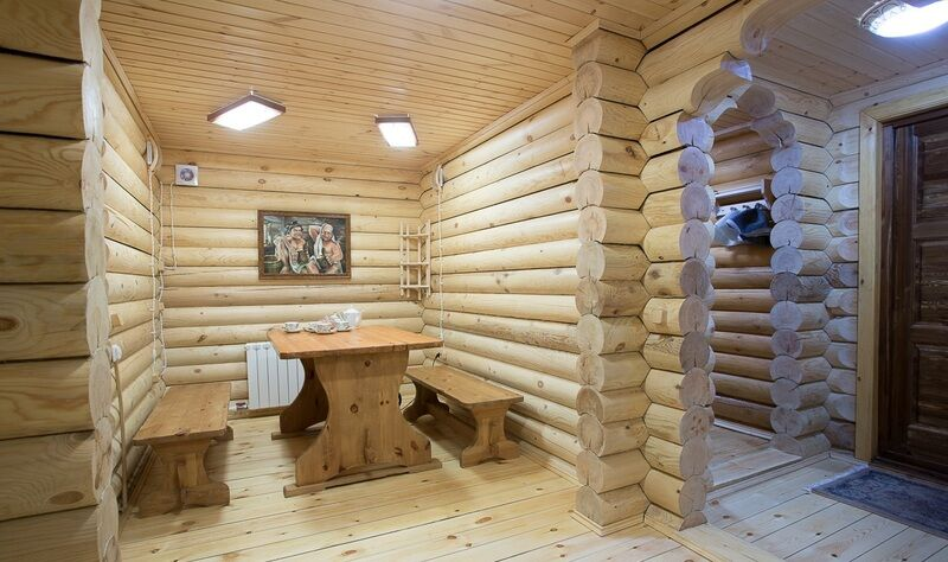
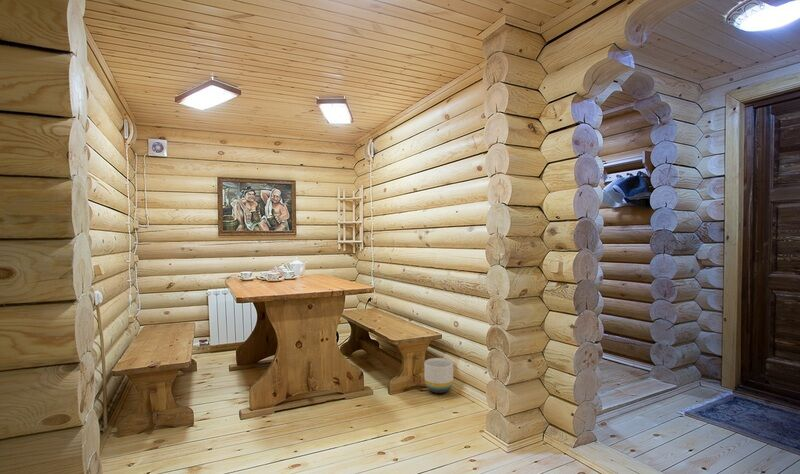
+ planter [423,357,454,394]
